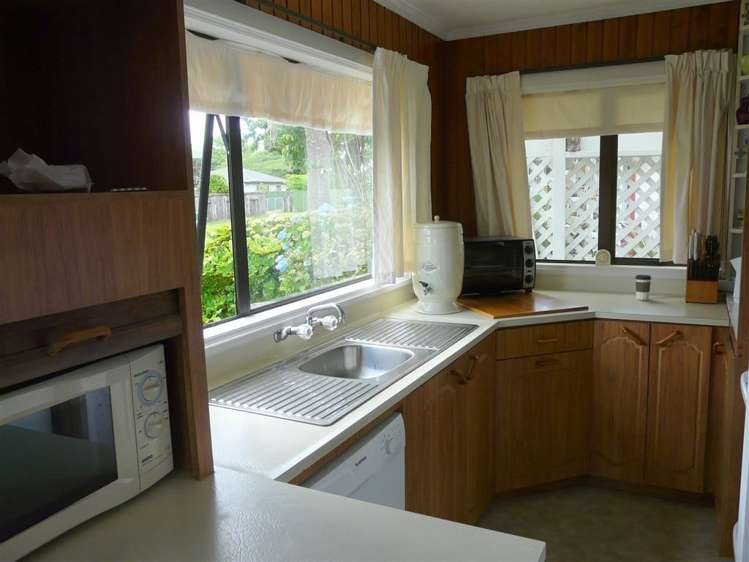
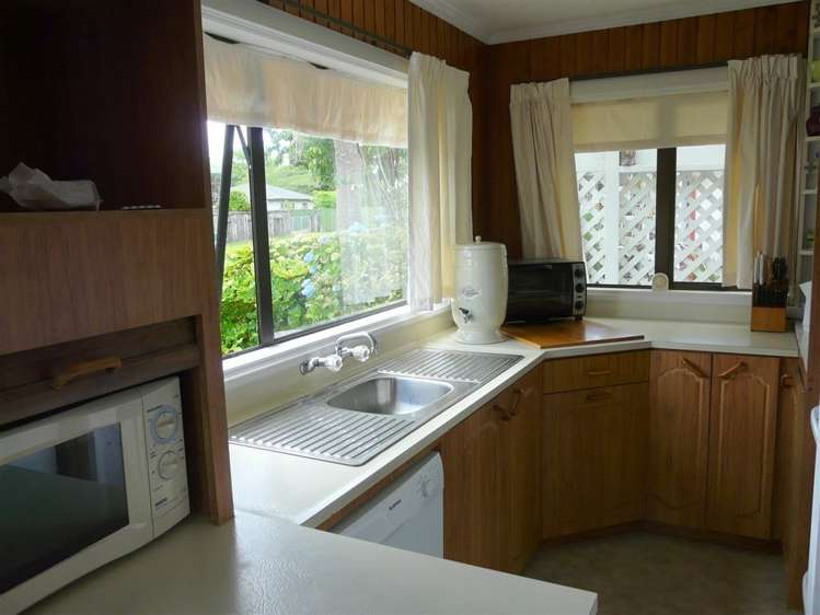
- coffee cup [634,274,652,301]
